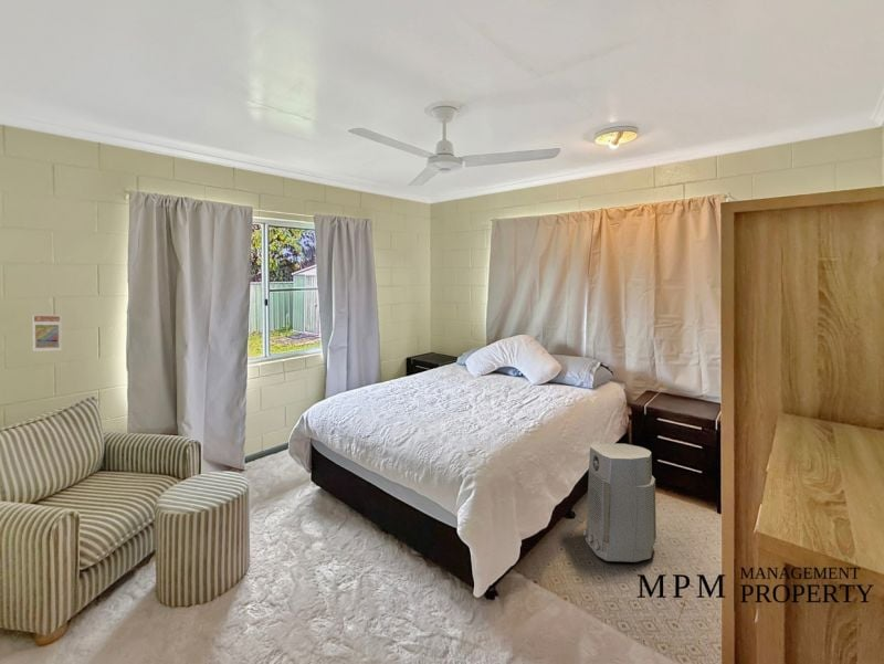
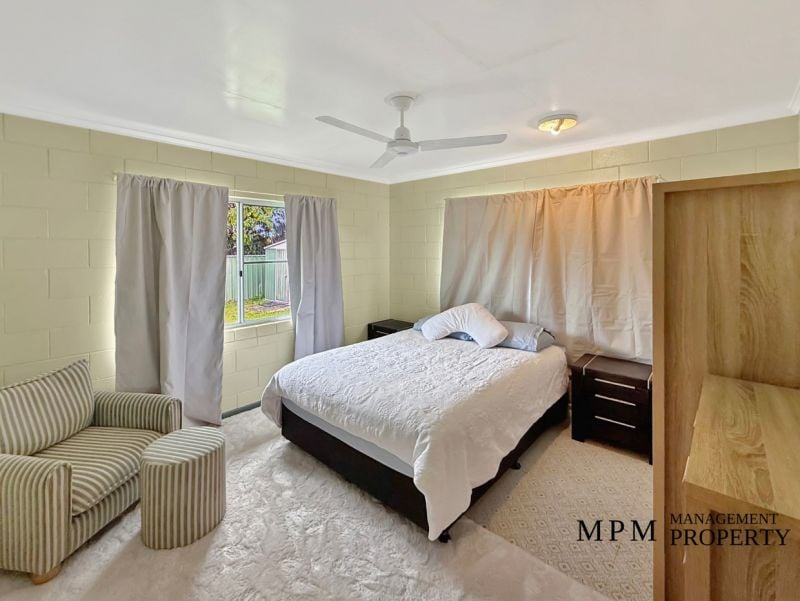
- air purifier [582,442,657,563]
- trading card display case [31,314,63,352]
